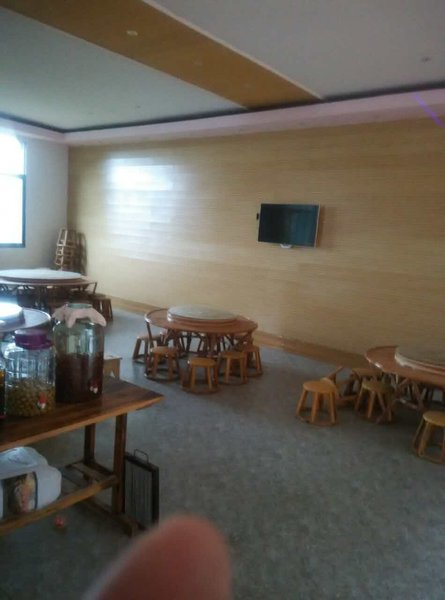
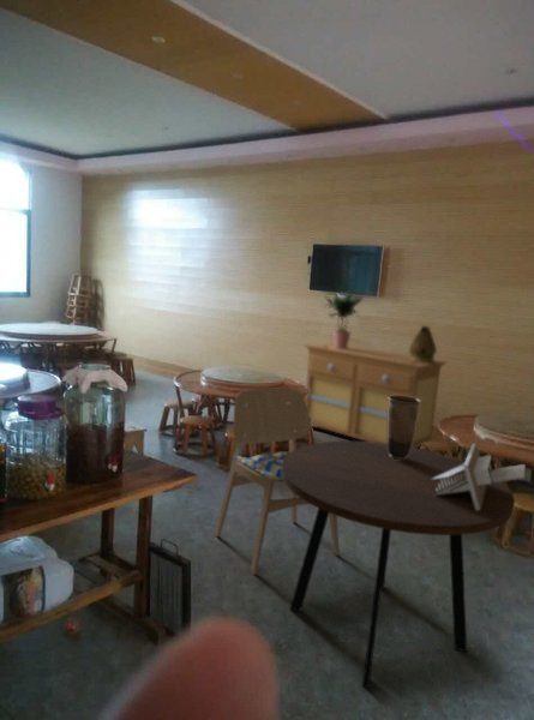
+ sideboard [304,342,449,449]
+ potted plant [323,292,365,349]
+ architectural model [430,443,527,510]
+ vase [388,395,421,461]
+ dining chair [214,386,341,576]
+ dining table [282,440,516,689]
+ ceramic vessel [408,324,438,364]
